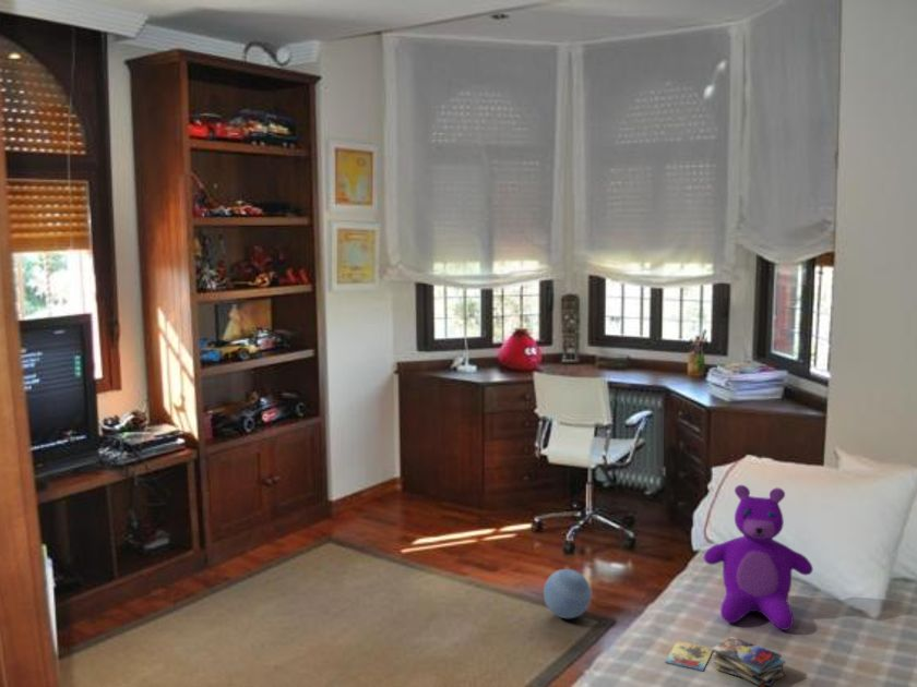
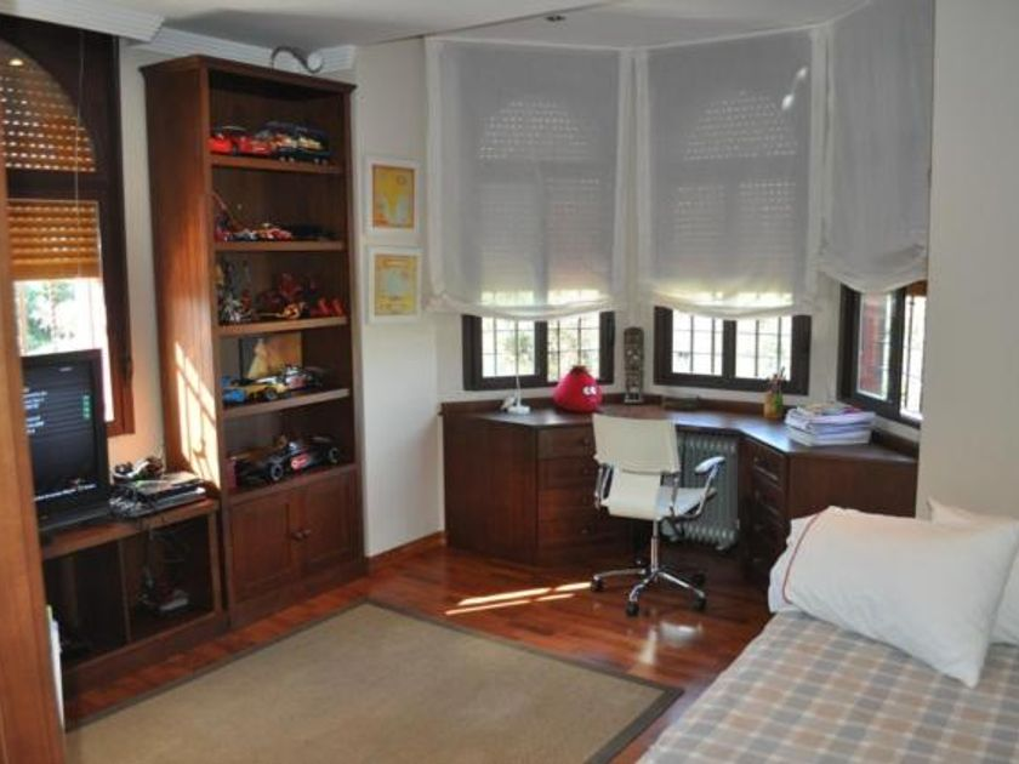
- teddy bear [703,484,814,631]
- comic book [664,636,786,687]
- ball [543,568,593,619]
